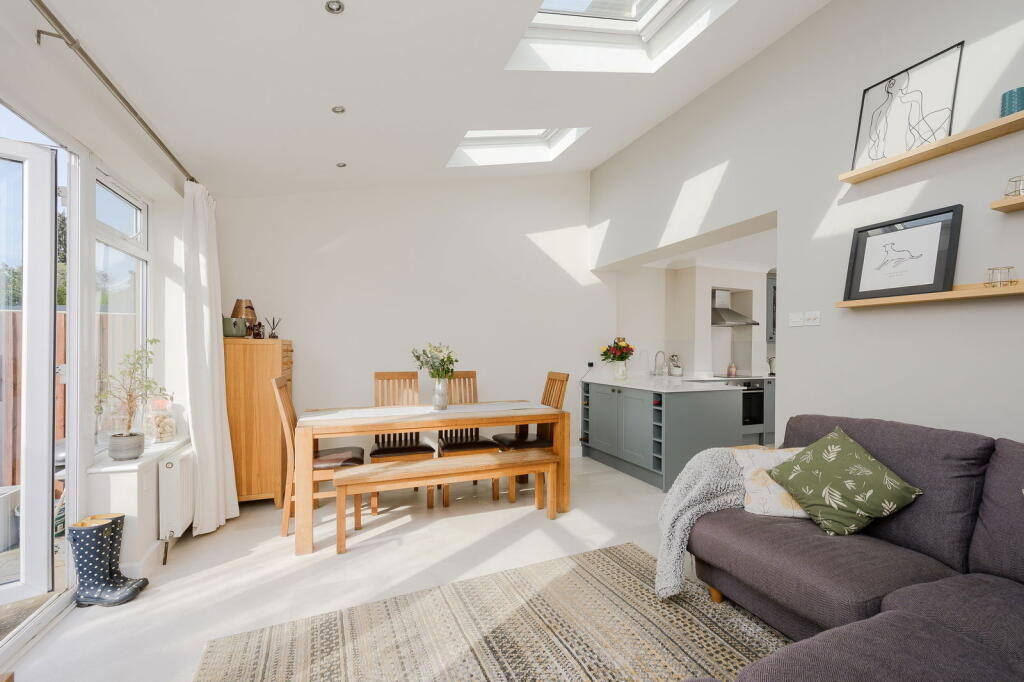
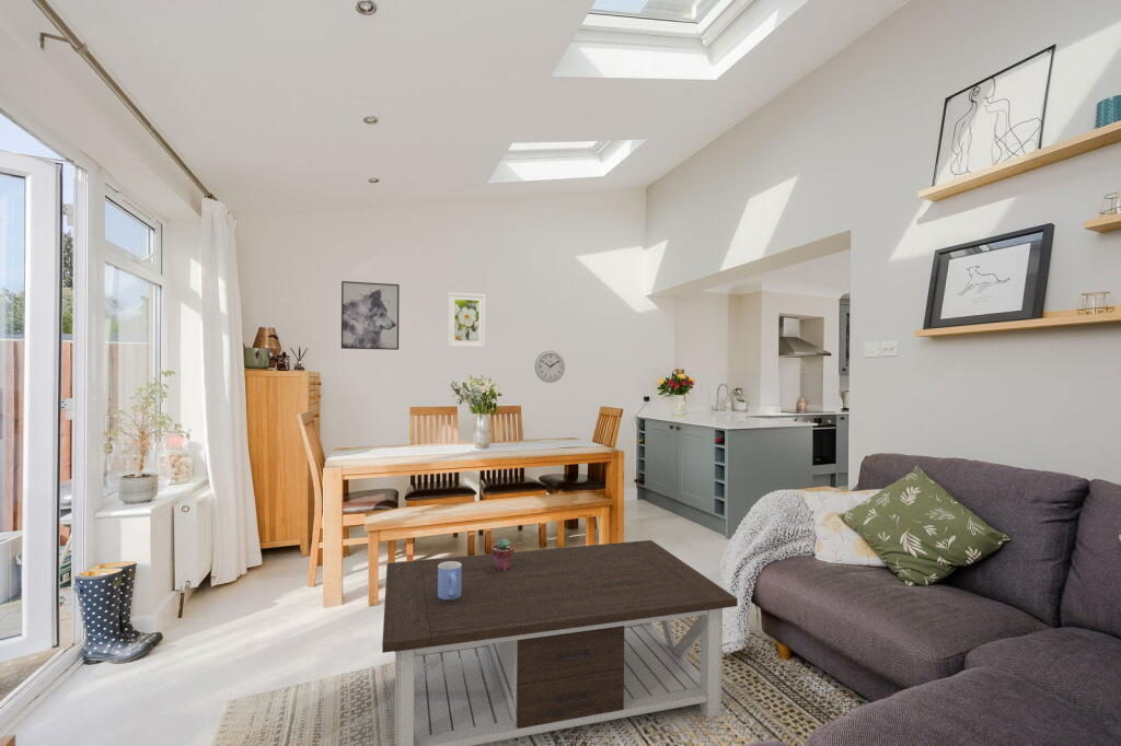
+ coffee table [381,539,739,746]
+ potted succulent [490,537,515,570]
+ mug [438,561,461,599]
+ wall clock [534,350,566,384]
+ wall art [340,280,401,351]
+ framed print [447,291,486,349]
